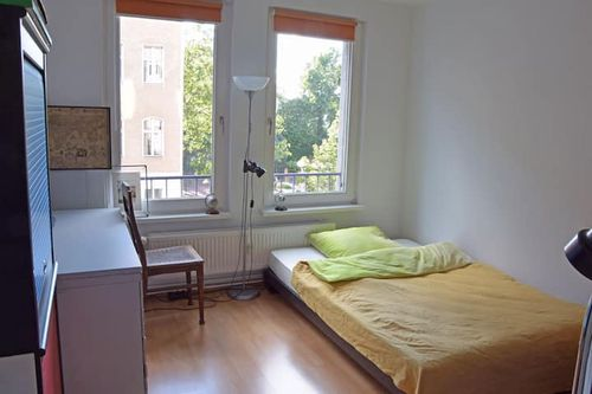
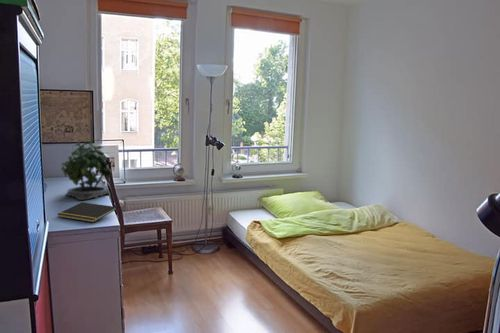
+ notepad [56,201,118,223]
+ potted plant [60,138,113,201]
